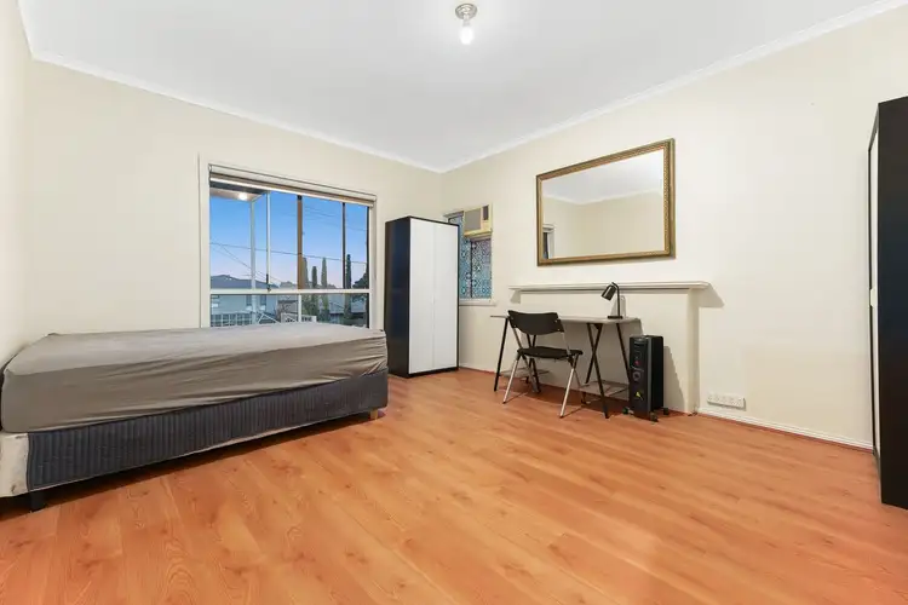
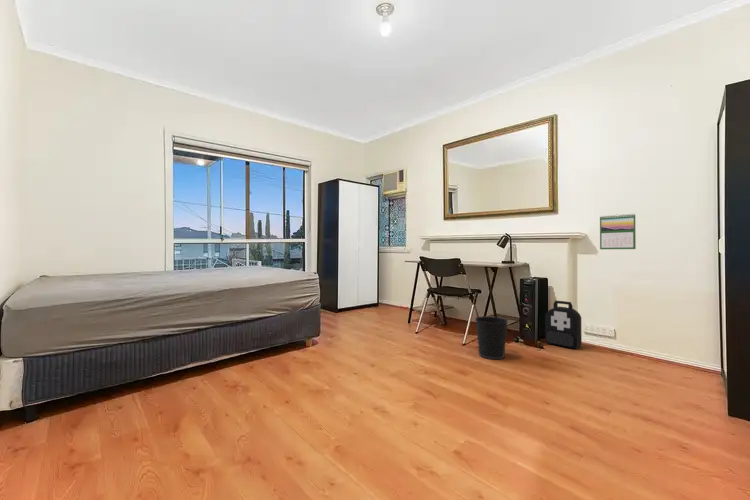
+ backpack [544,300,583,350]
+ wastebasket [474,315,509,360]
+ calendar [599,213,637,250]
